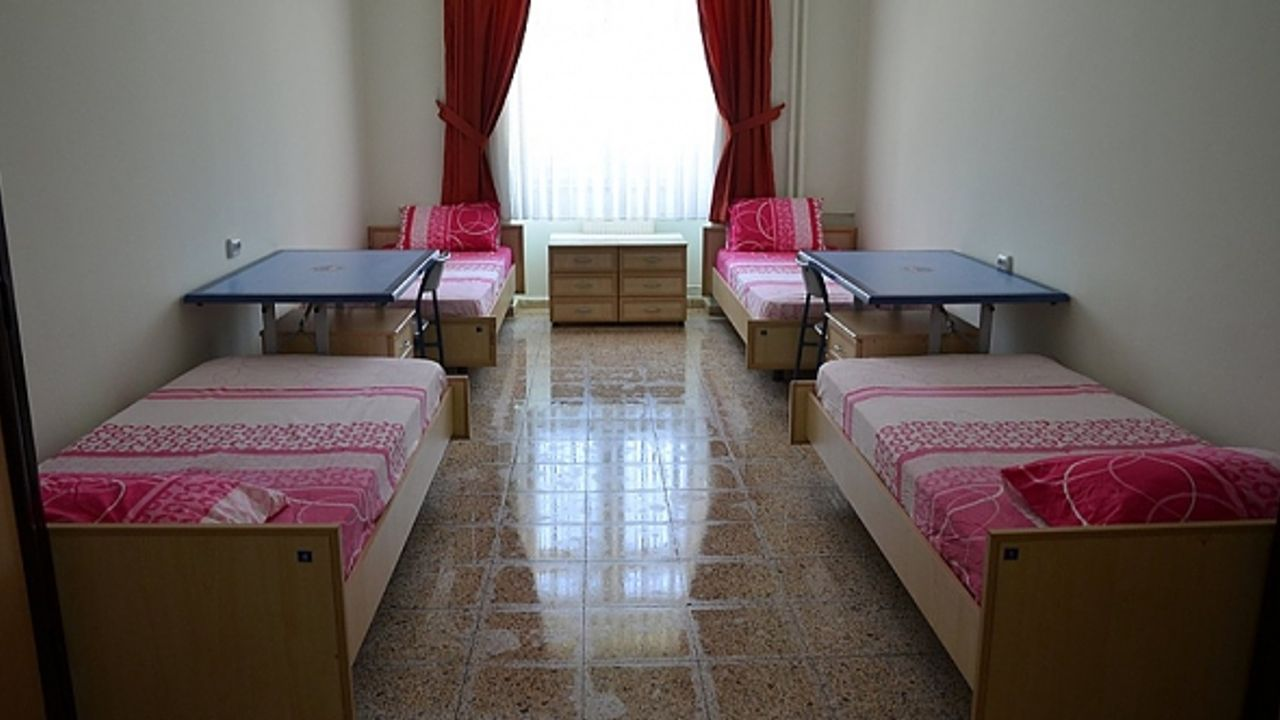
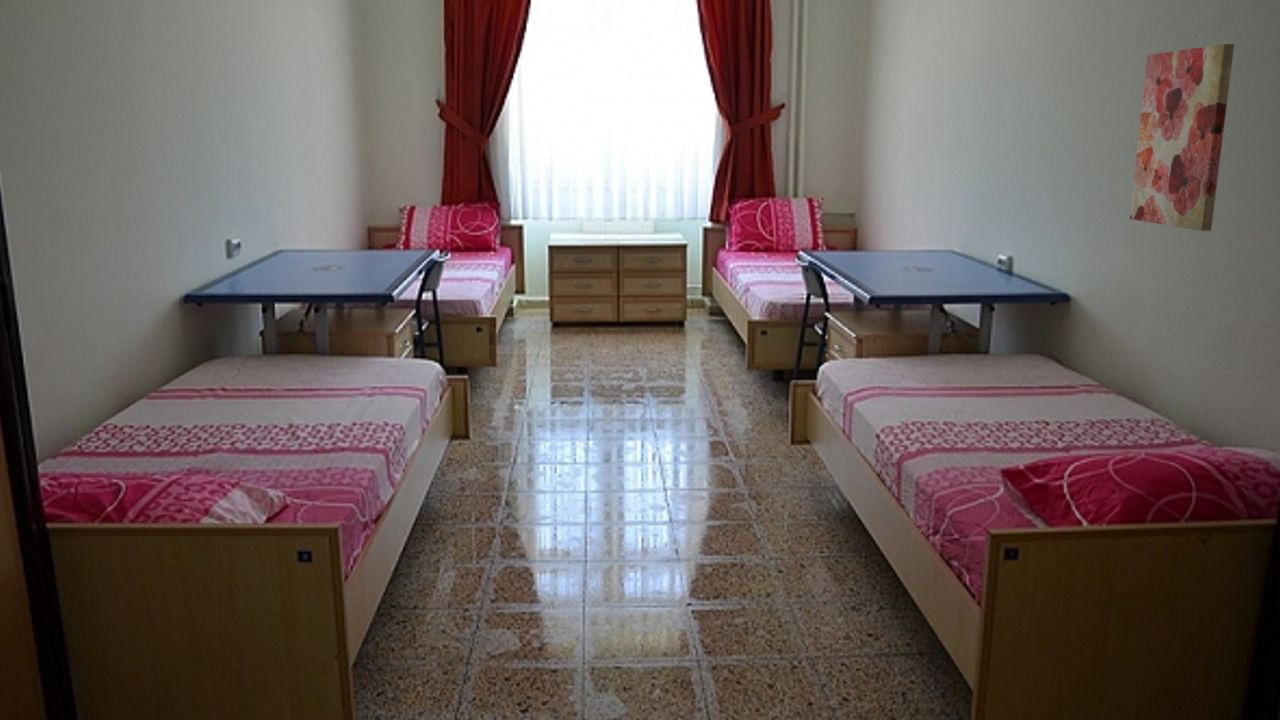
+ wall art [1129,43,1235,232]
